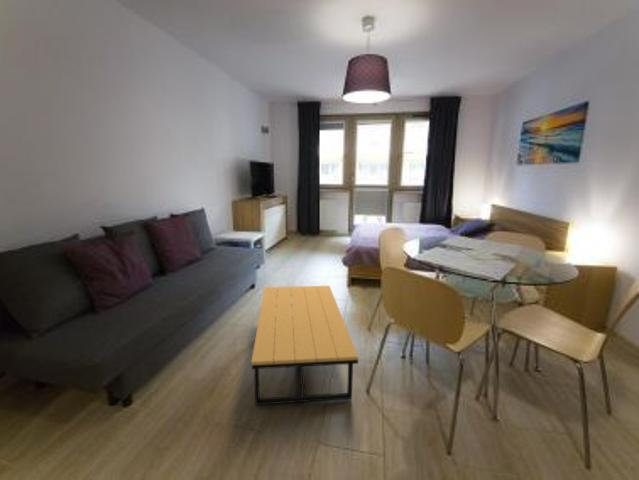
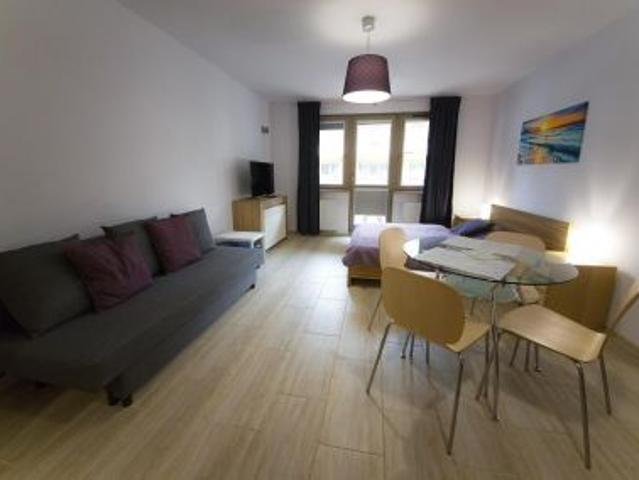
- coffee table [251,285,359,406]
